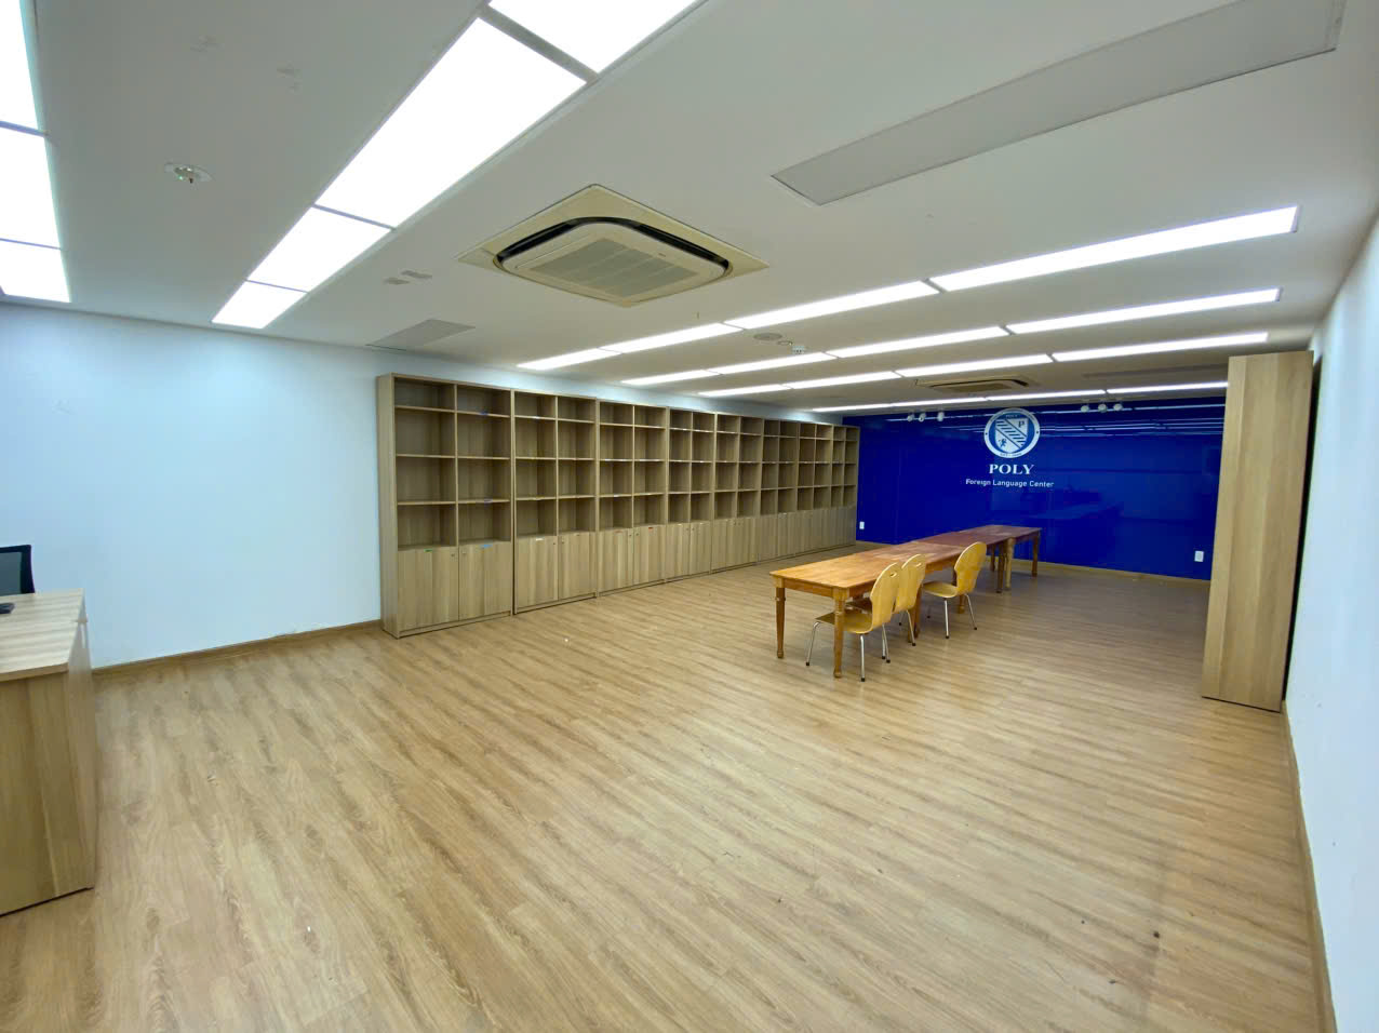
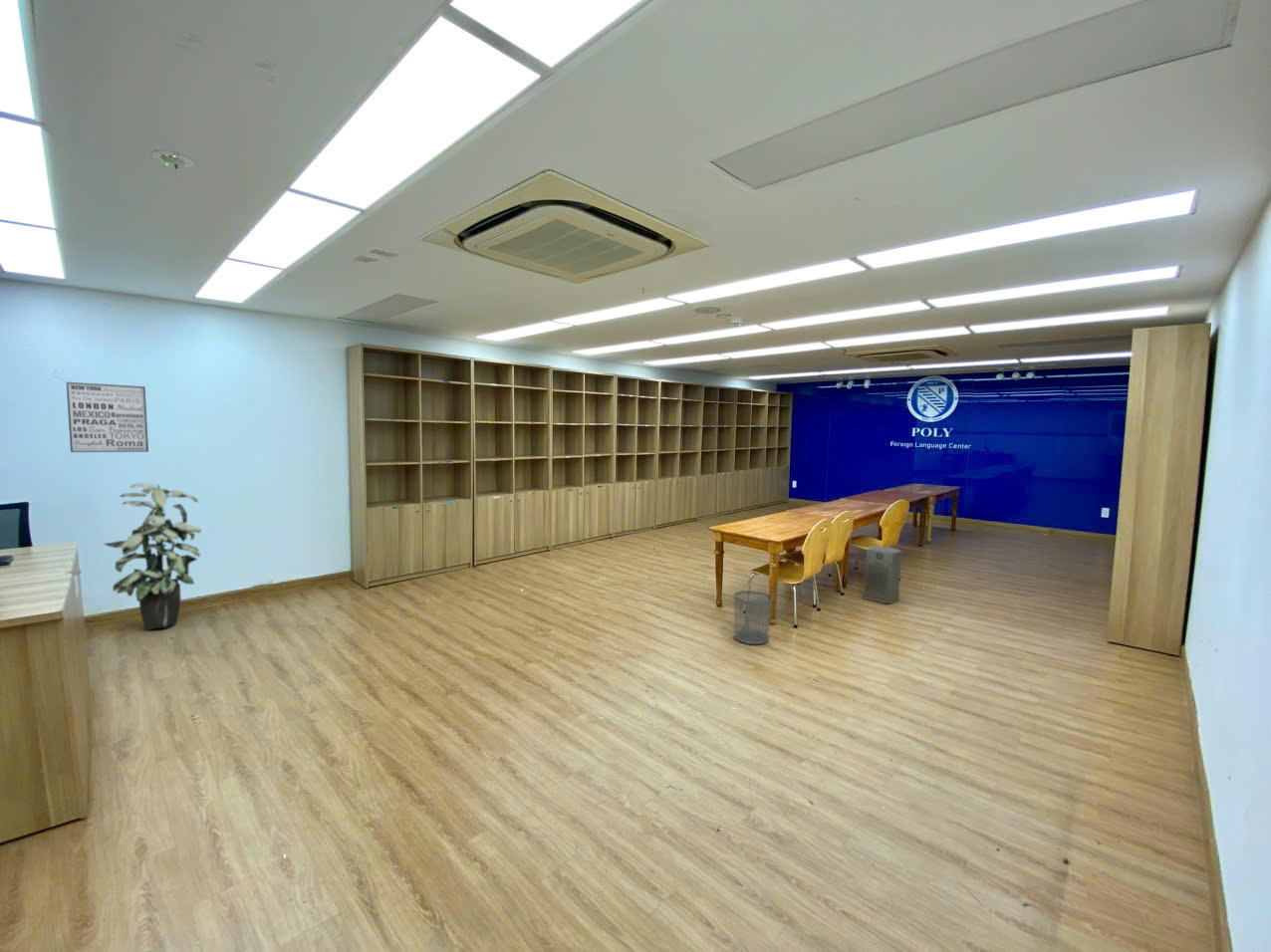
+ fan [862,545,902,605]
+ indoor plant [102,482,202,630]
+ waste bin [733,590,773,645]
+ wall art [66,381,149,453]
